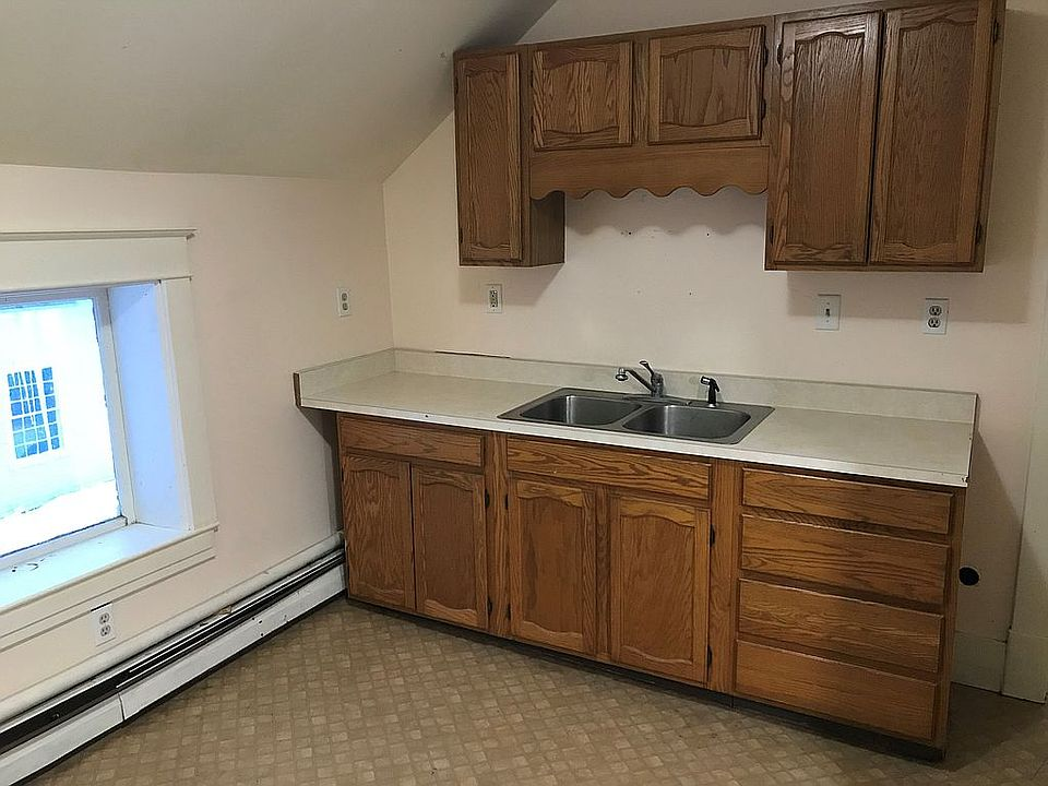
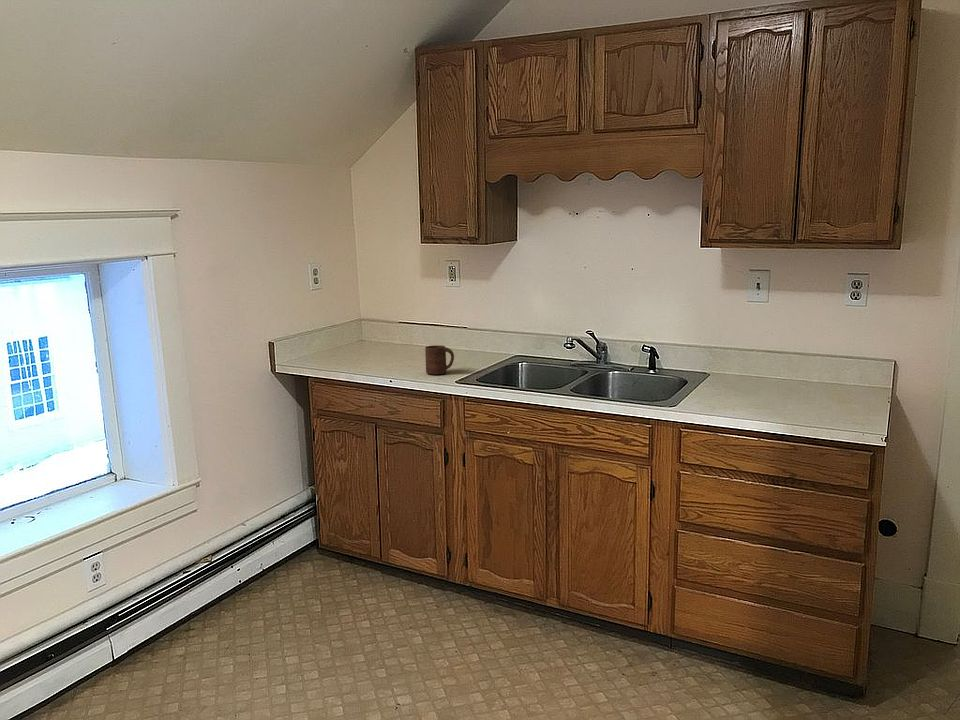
+ cup [424,344,455,375]
